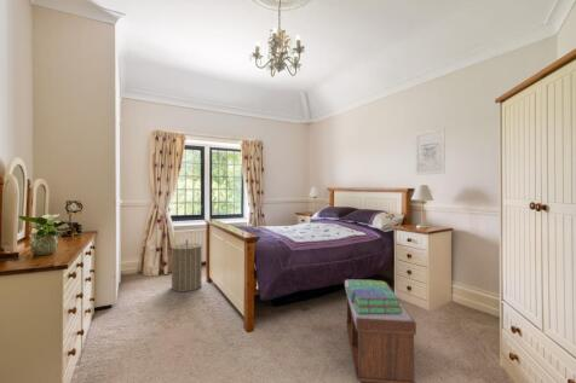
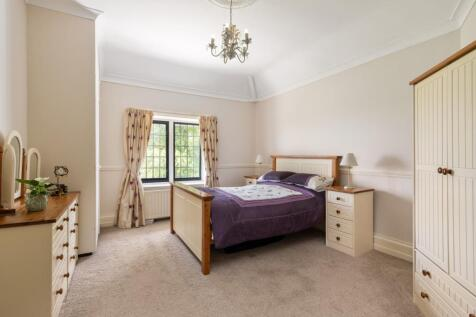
- wall art [414,127,447,176]
- stack of books [345,279,402,313]
- bench [344,279,417,383]
- laundry hamper [171,238,203,292]
